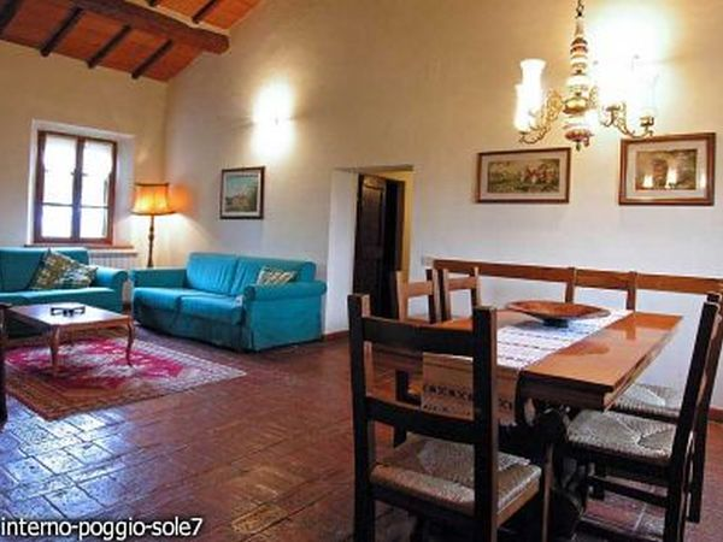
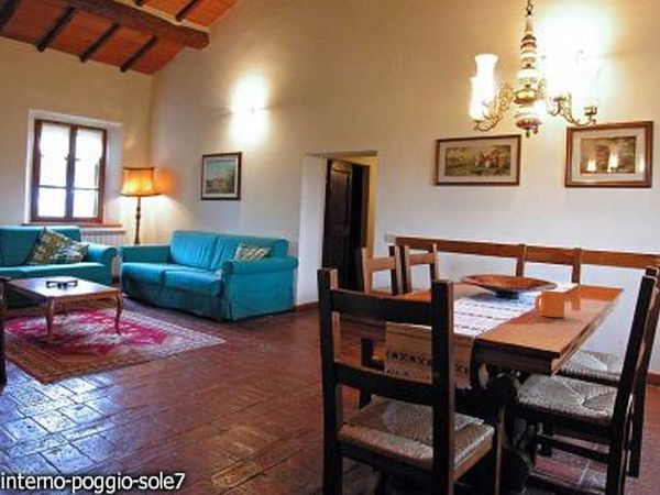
+ cup [534,289,565,318]
